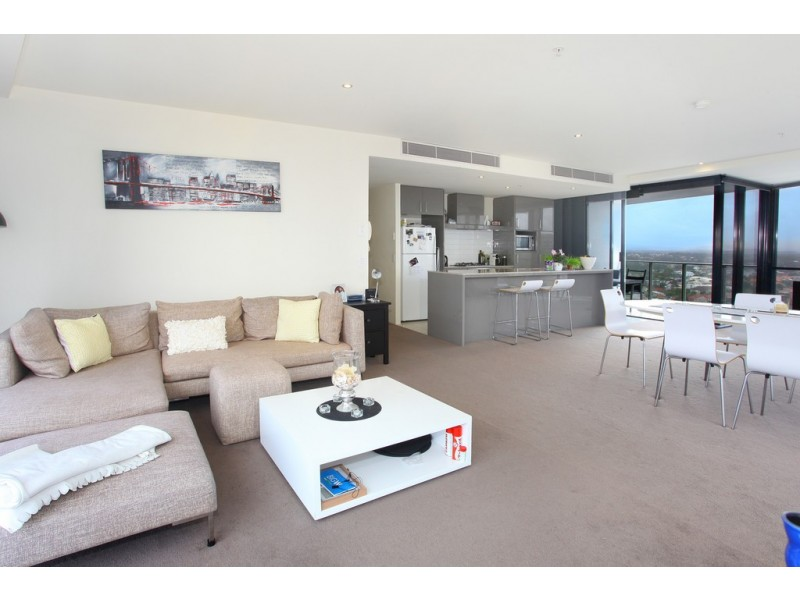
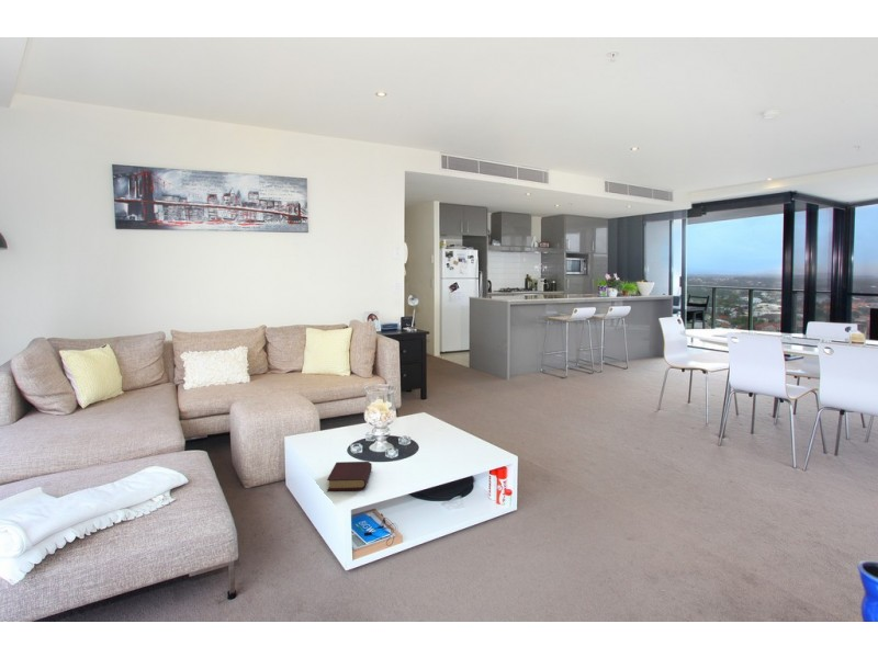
+ book [326,461,373,491]
